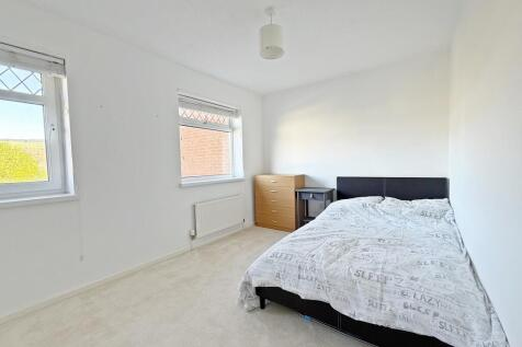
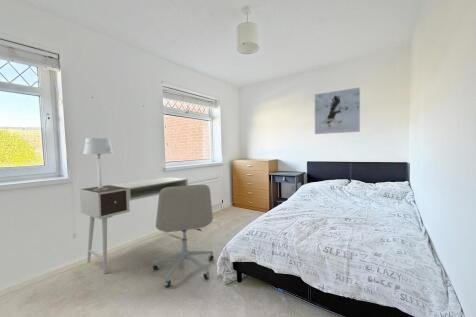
+ table lamp [83,137,115,191]
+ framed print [314,86,361,135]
+ office chair [152,184,215,288]
+ desk [79,176,189,274]
